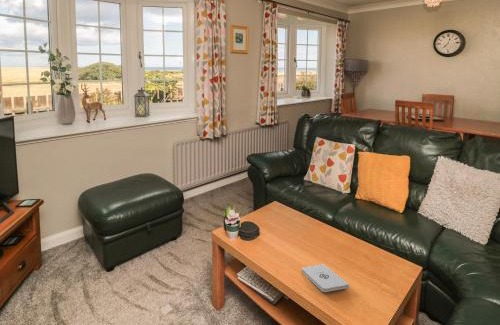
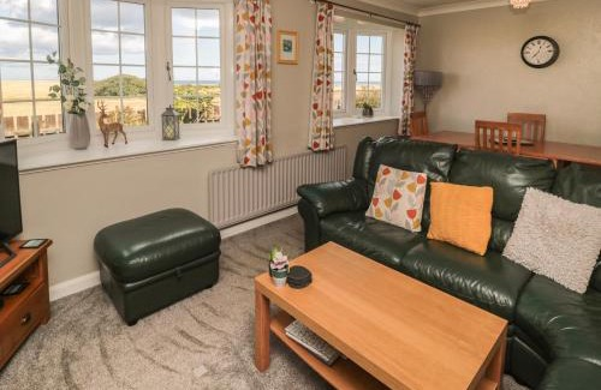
- notepad [301,263,350,293]
